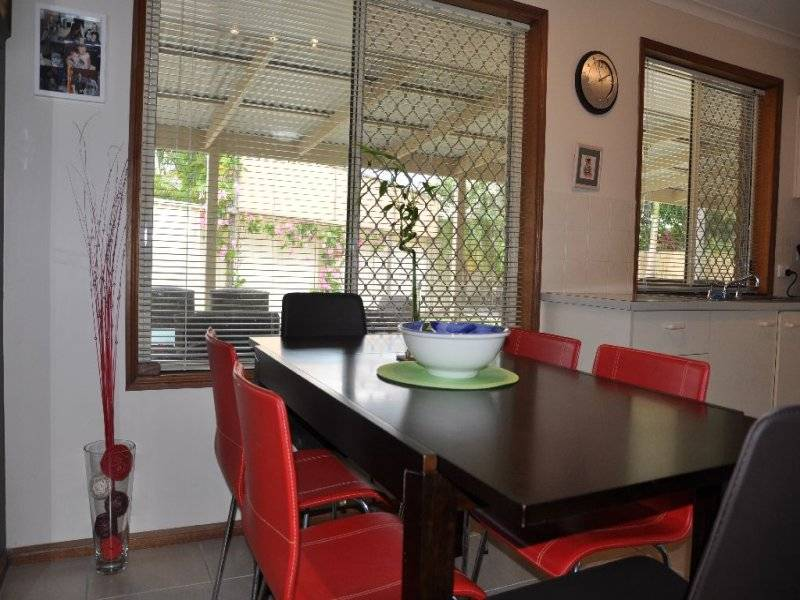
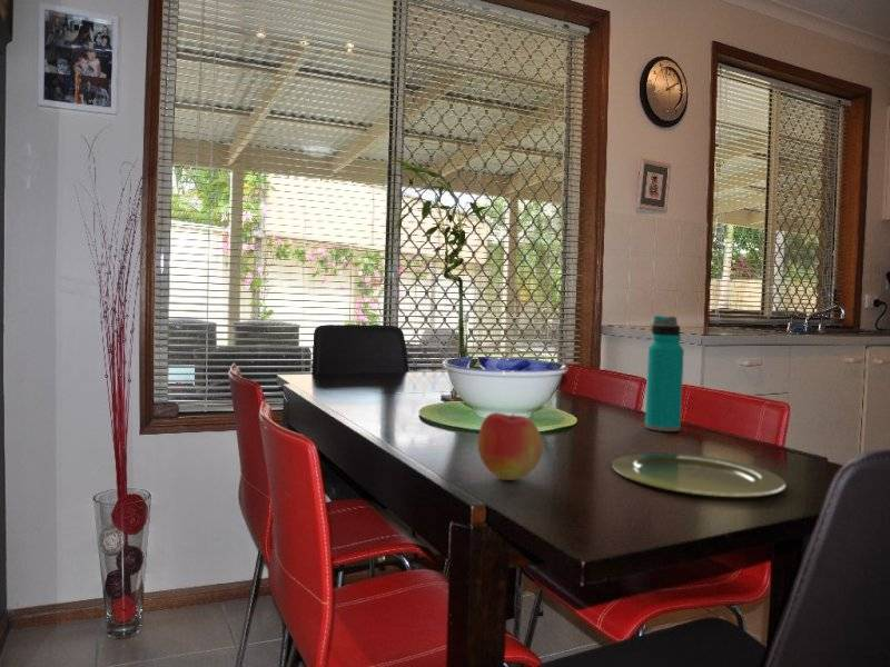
+ water bottle [644,315,685,432]
+ apple [477,411,544,481]
+ plate [611,452,788,498]
